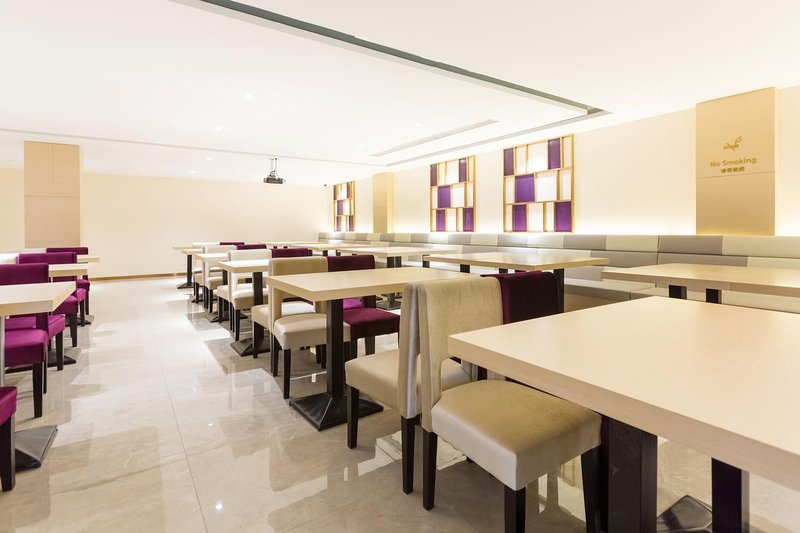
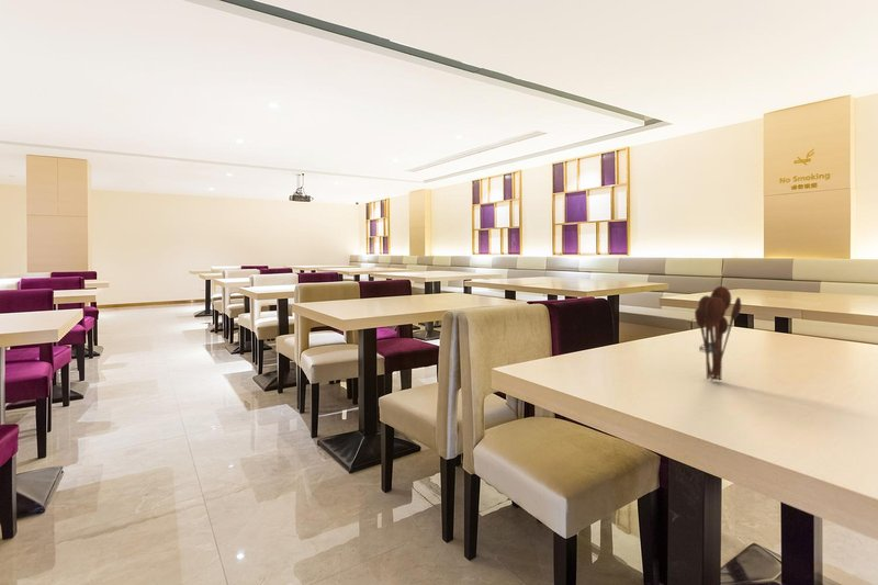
+ utensil holder [694,285,742,382]
